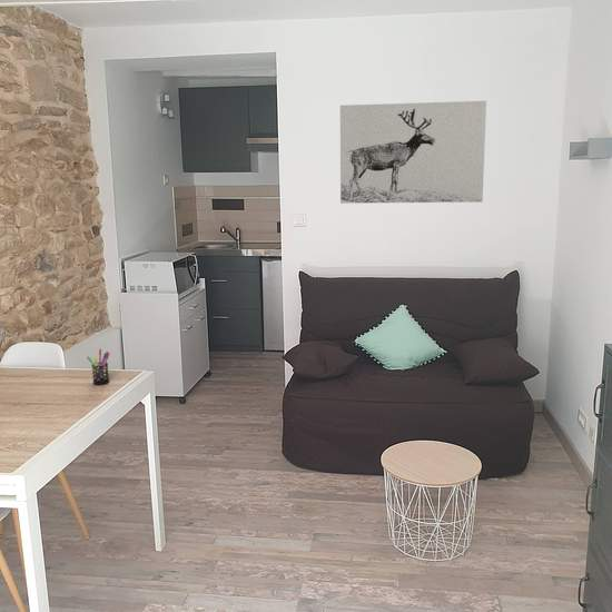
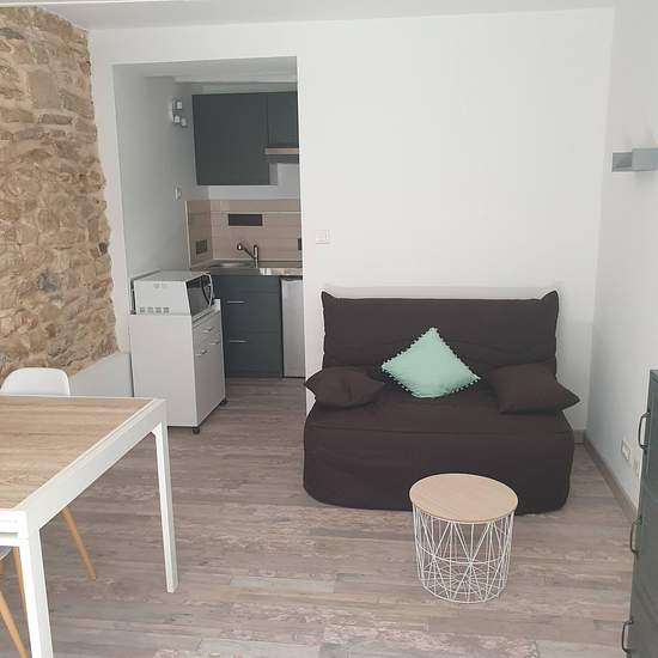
- wall art [339,100,487,205]
- pen holder [86,348,110,386]
